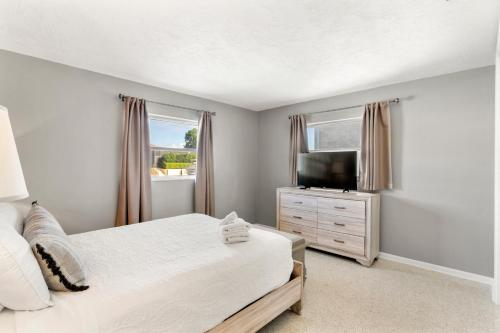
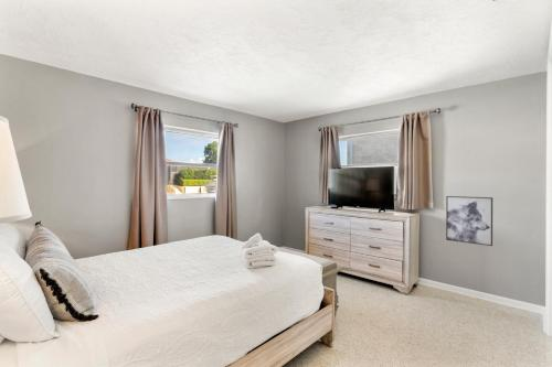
+ wall art [445,195,493,247]
